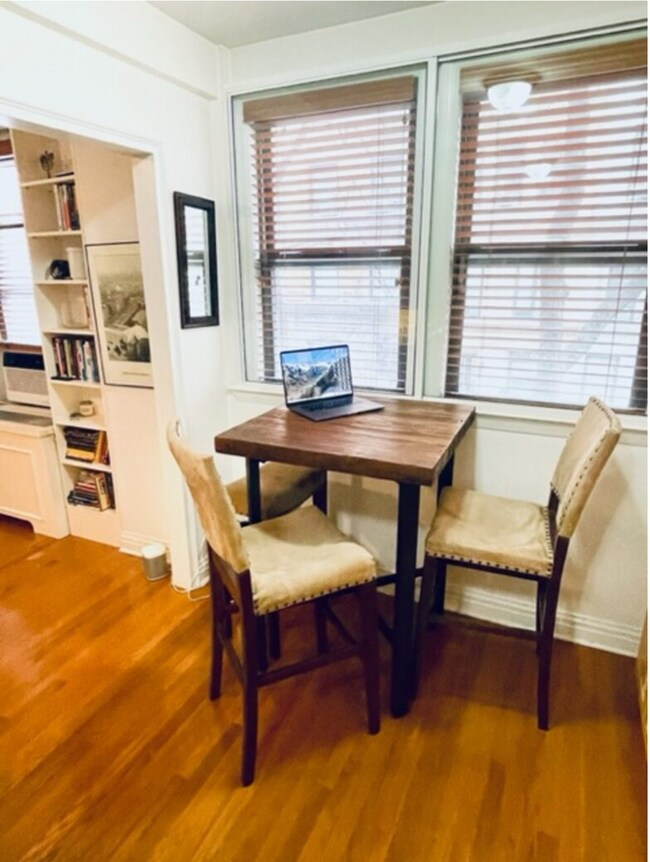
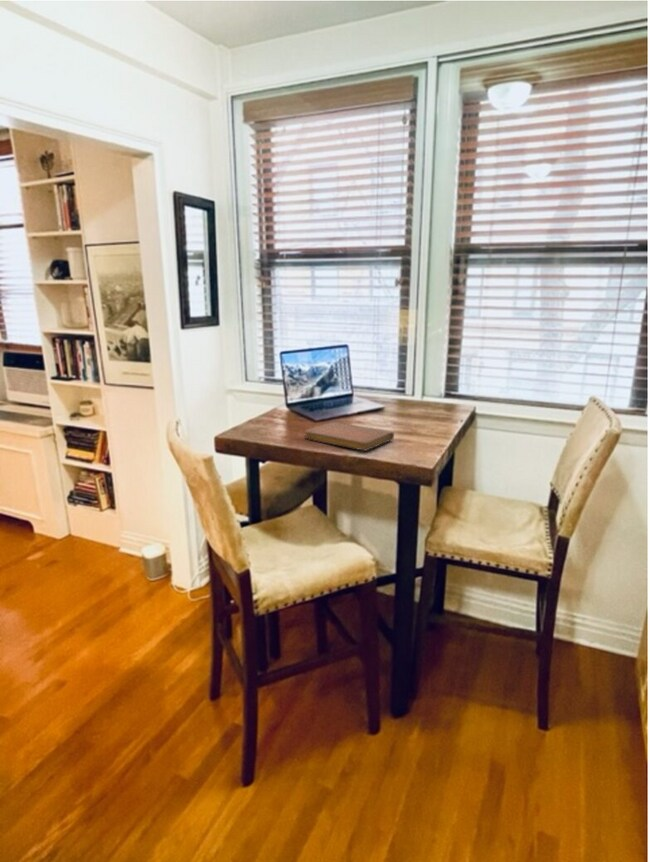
+ notebook [303,421,395,452]
